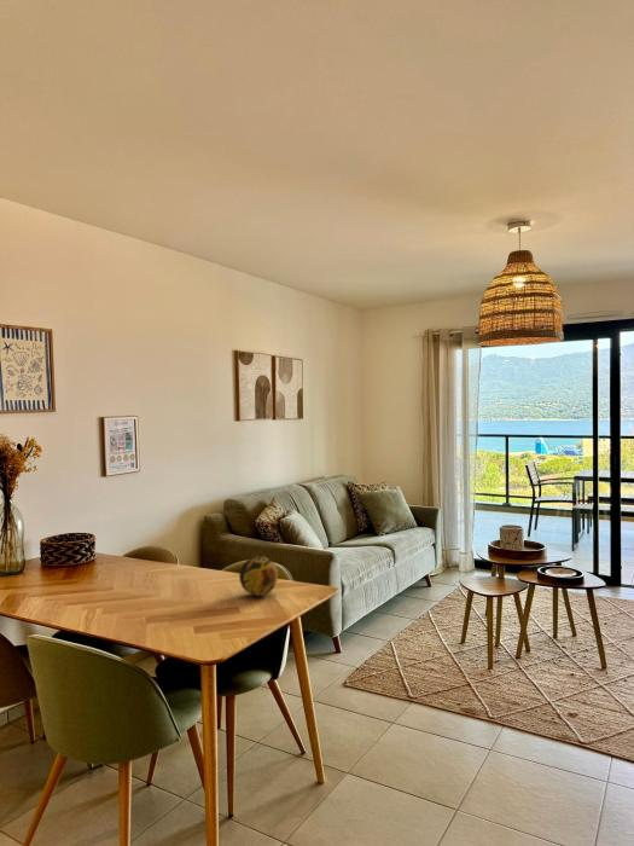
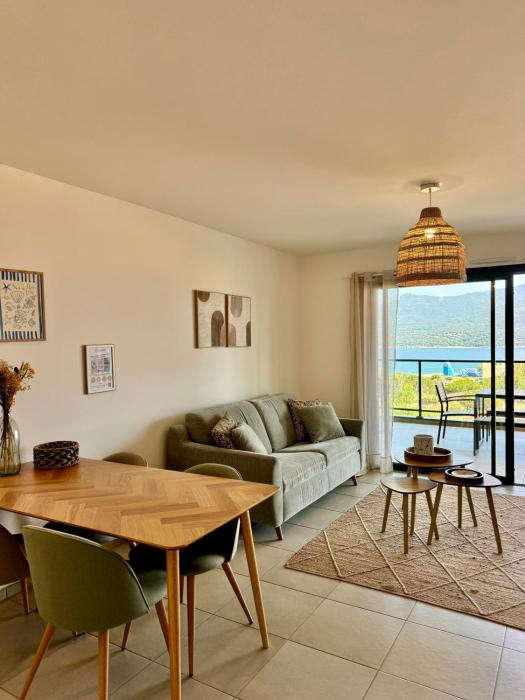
- decorative orb [238,555,279,597]
